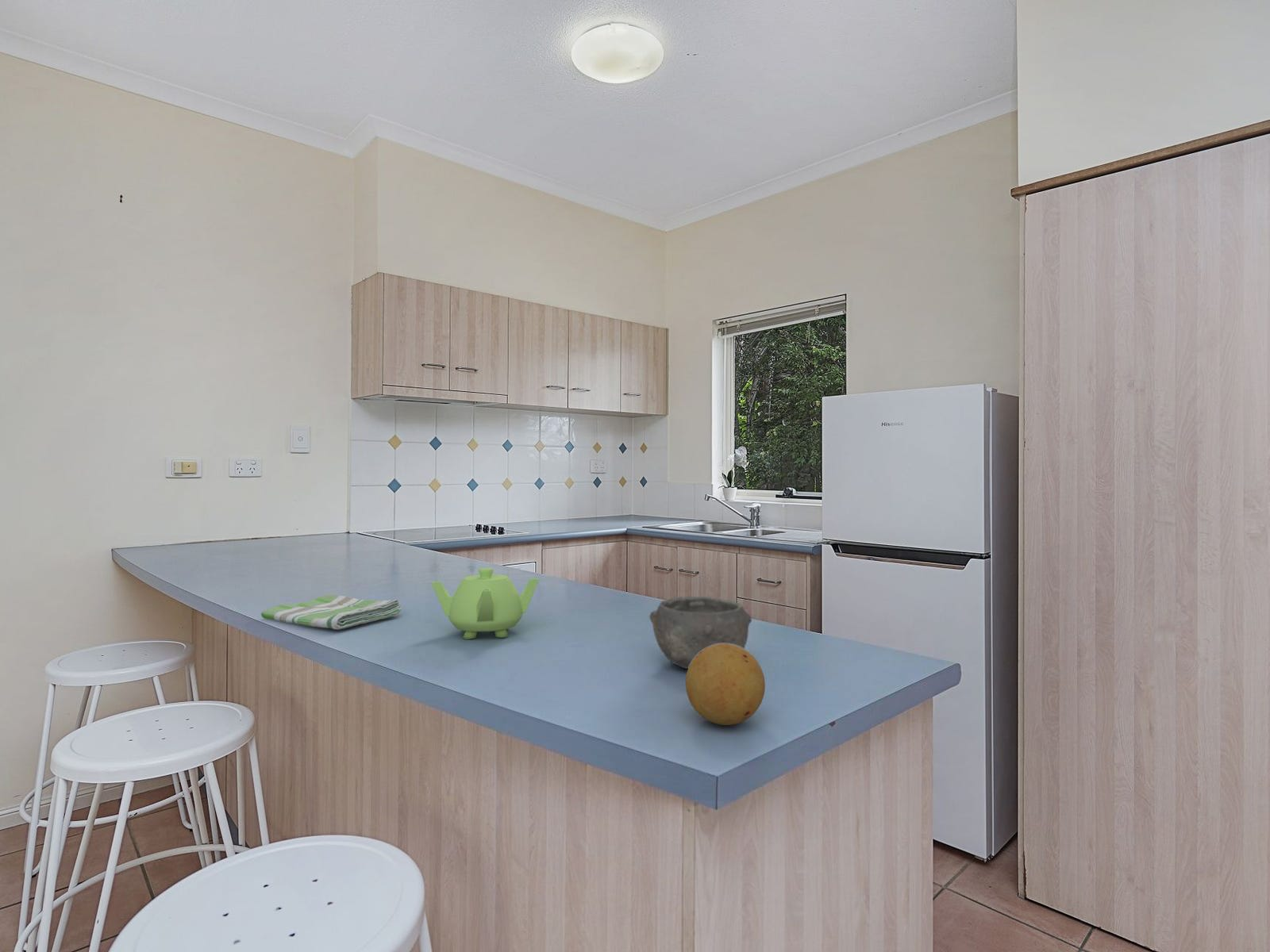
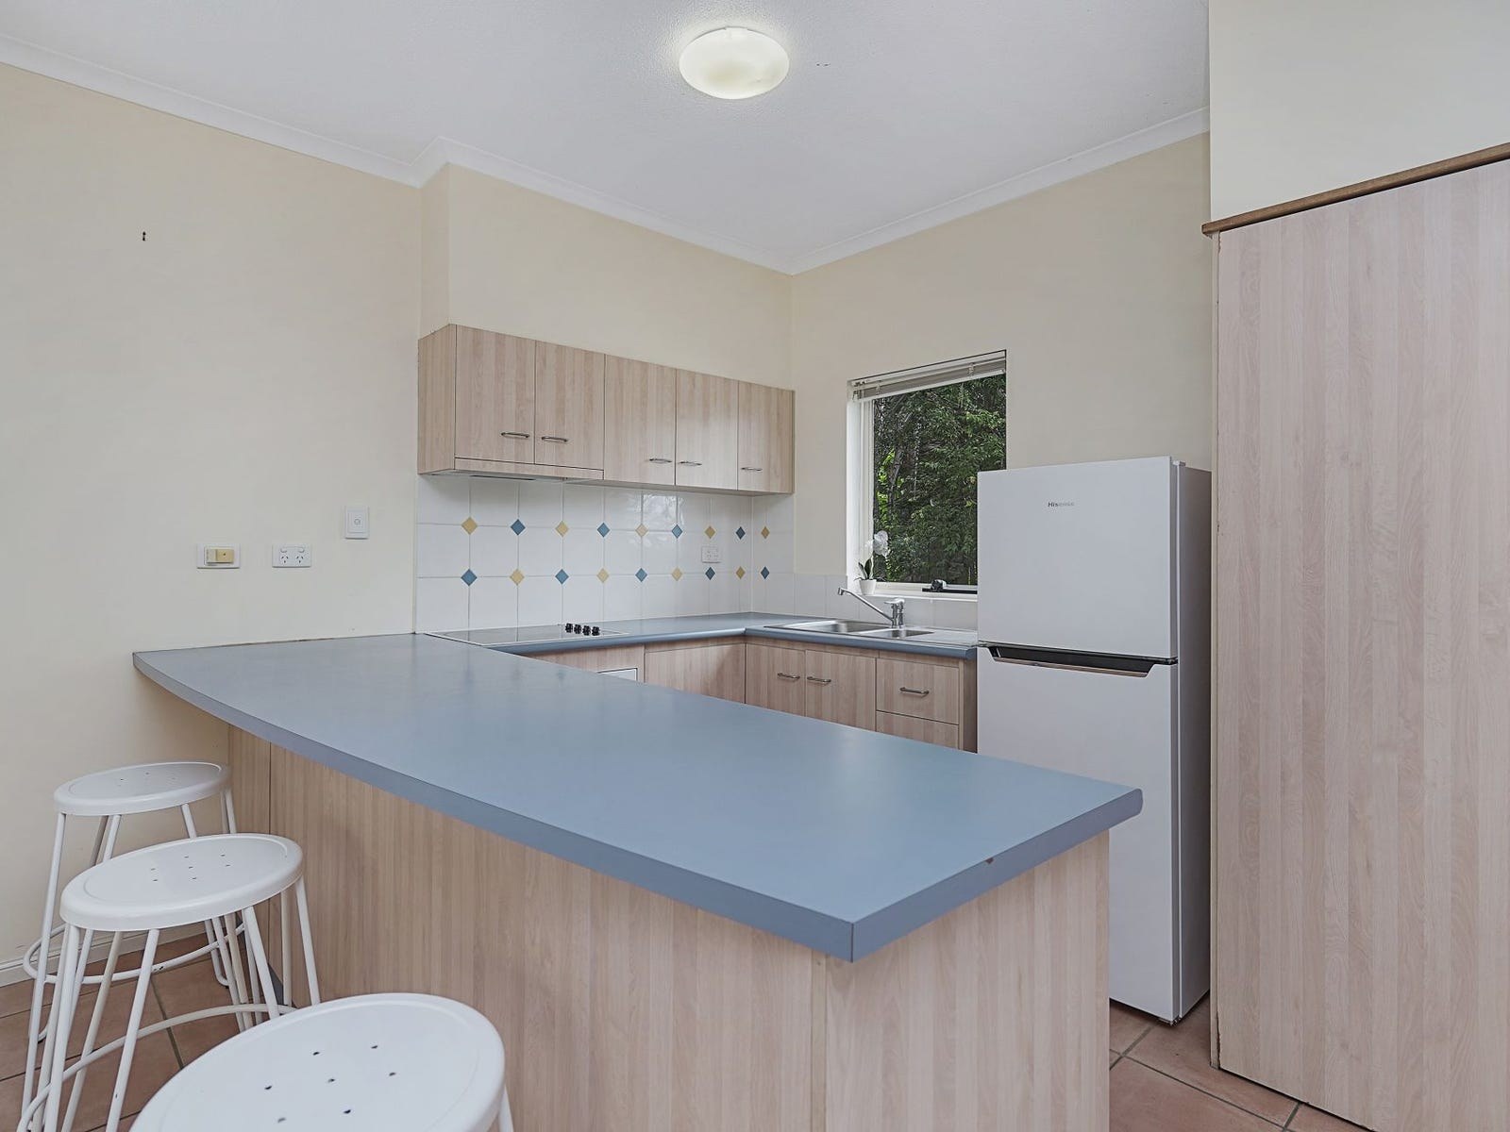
- fruit [685,643,766,726]
- dish towel [260,594,402,630]
- bowl [648,596,752,670]
- teapot [431,567,539,639]
